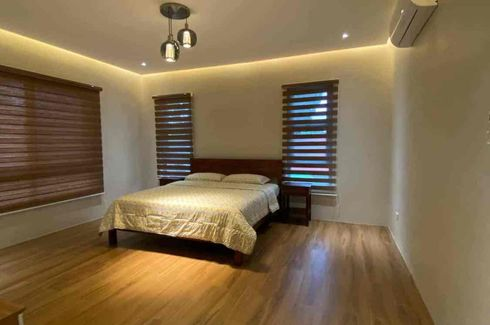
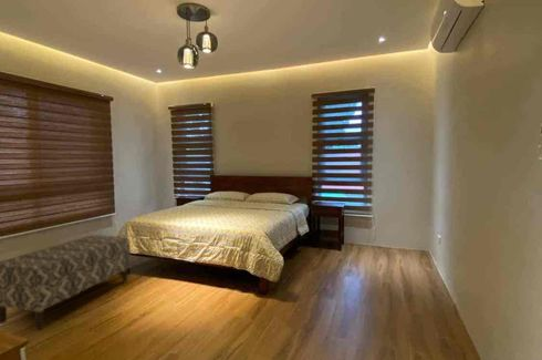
+ bench [0,234,132,331]
